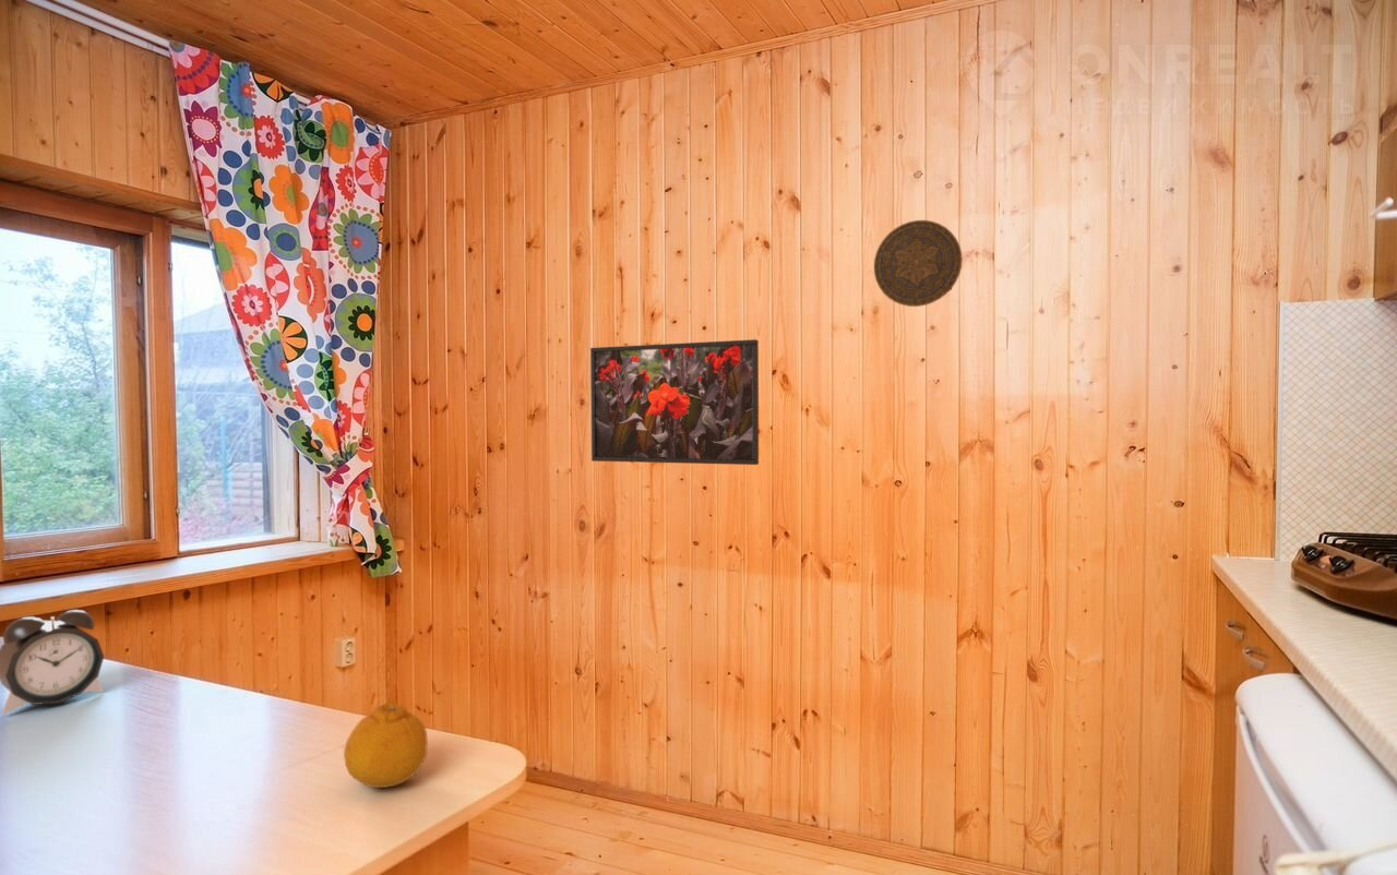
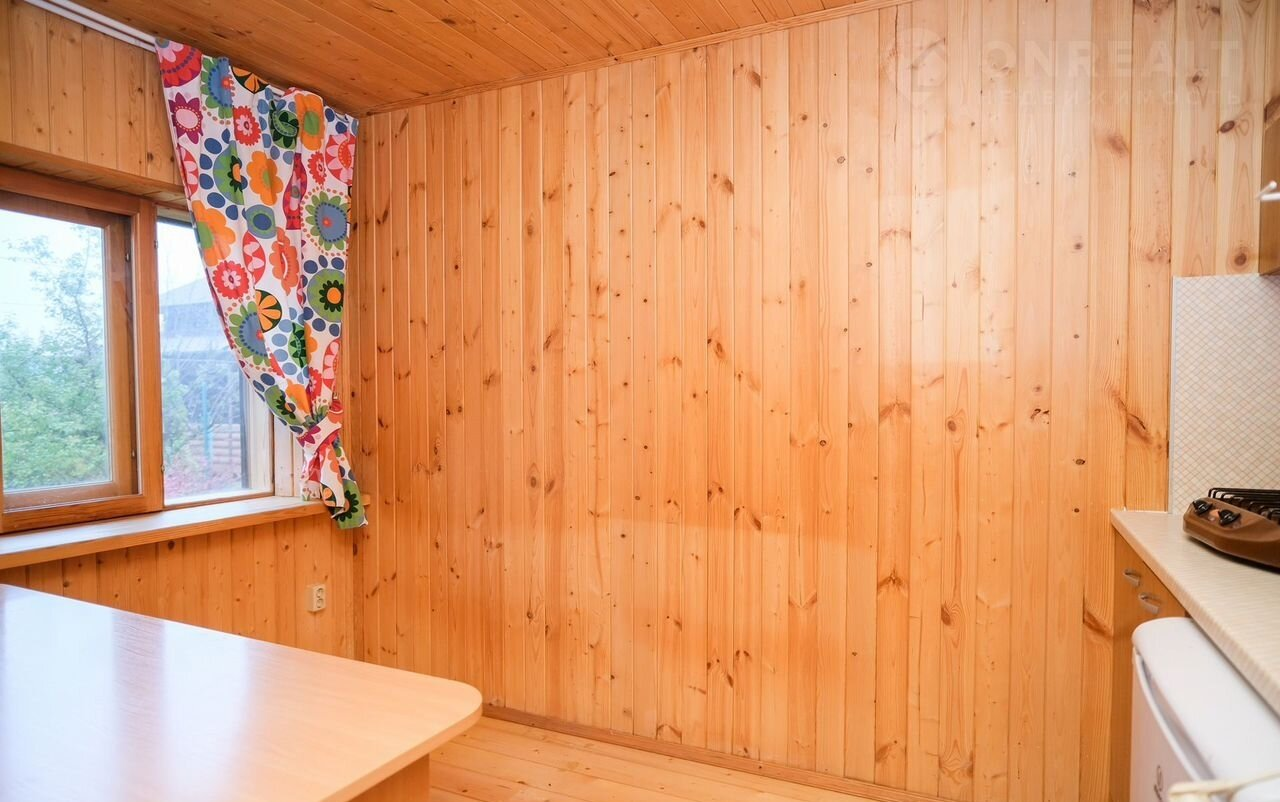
- alarm clock [0,609,105,717]
- fruit [343,702,429,789]
- decorative plate [873,219,964,308]
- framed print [589,338,760,466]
